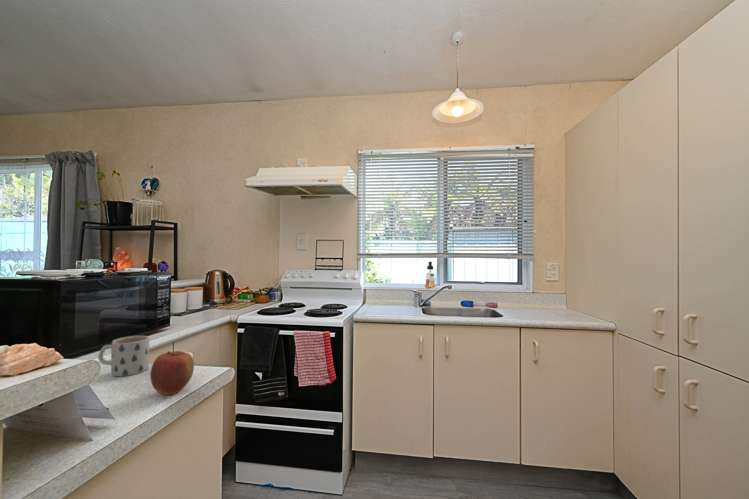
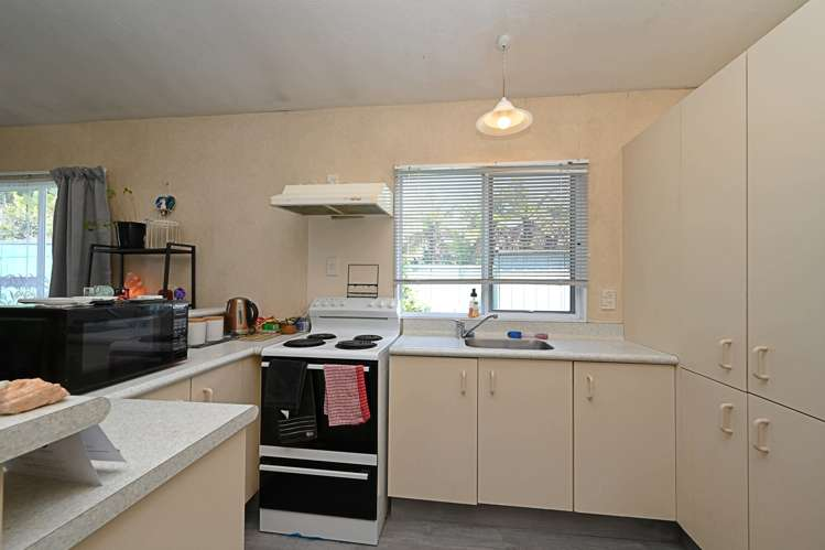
- apple [149,350,195,396]
- mug [97,335,150,377]
